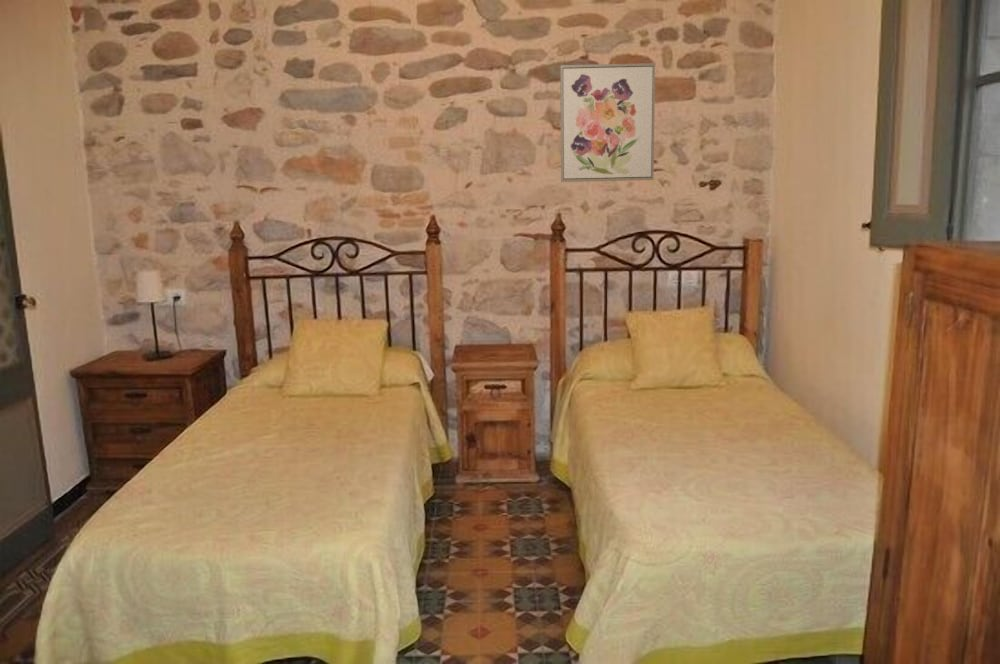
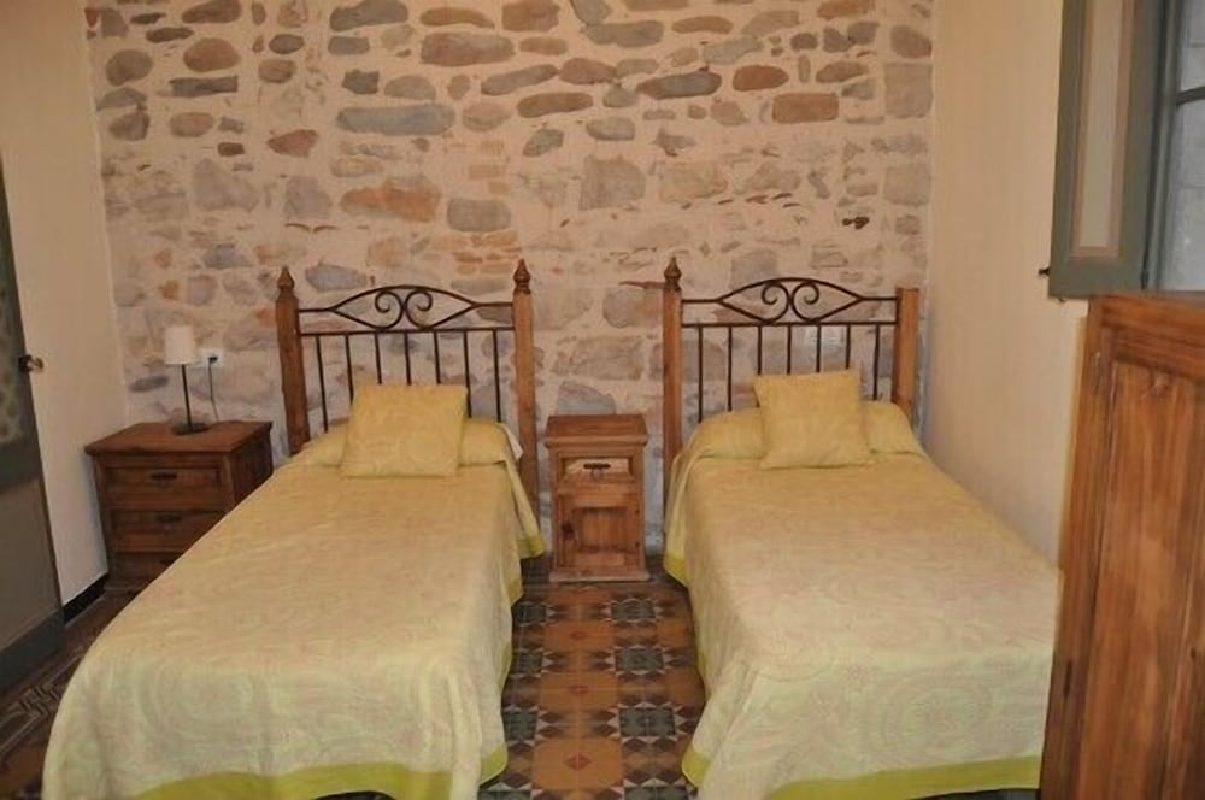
- wall art [559,62,656,183]
